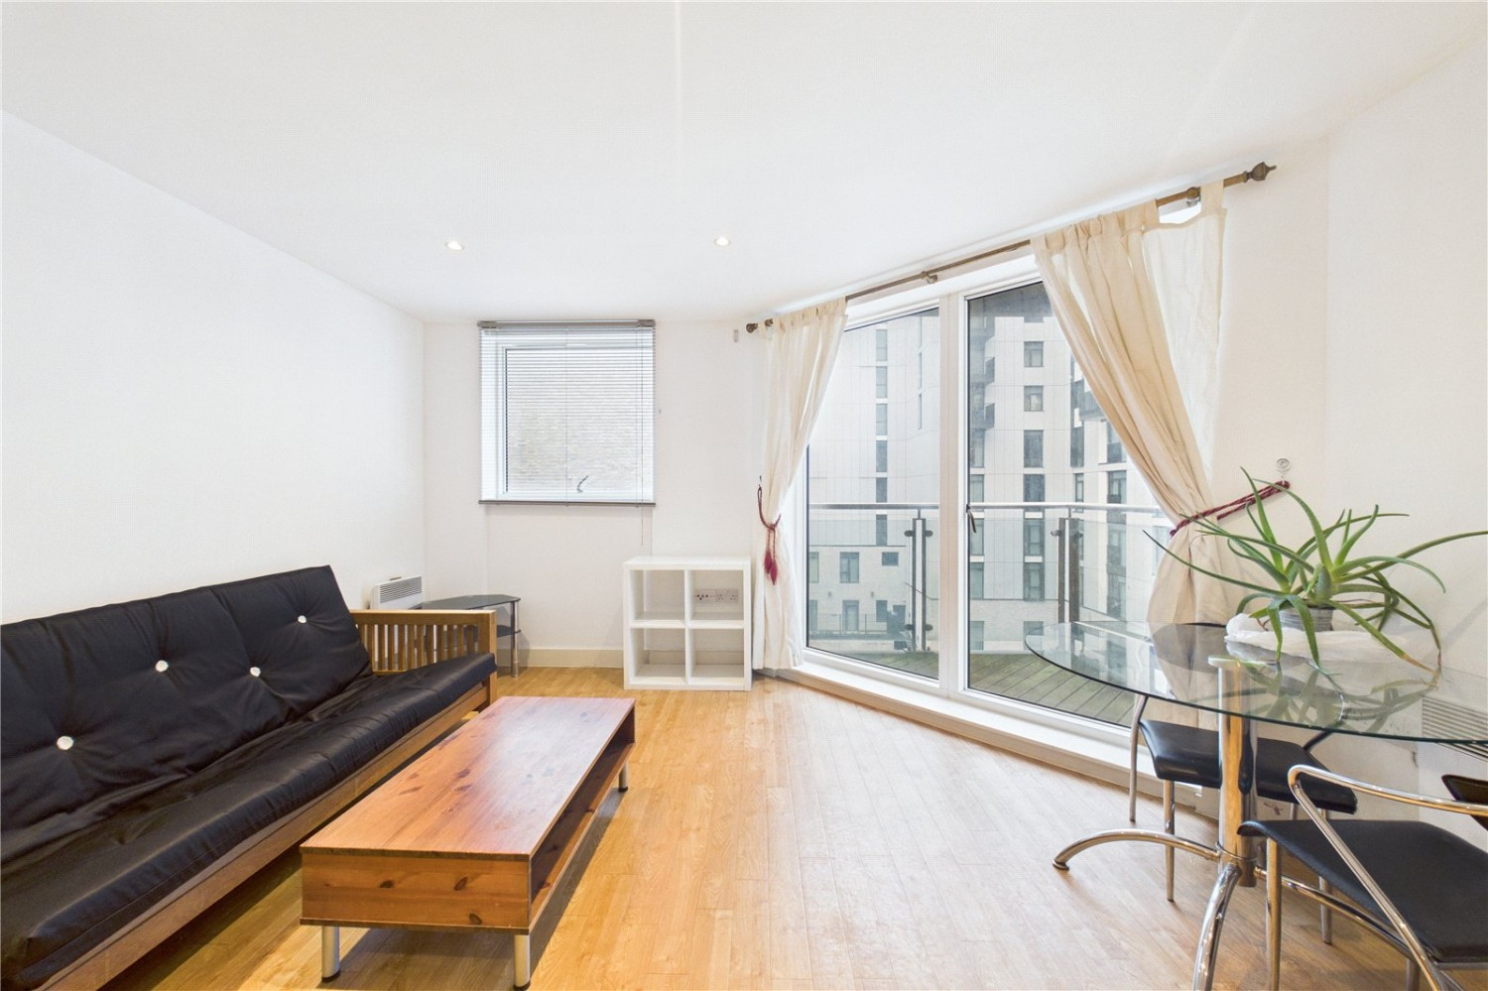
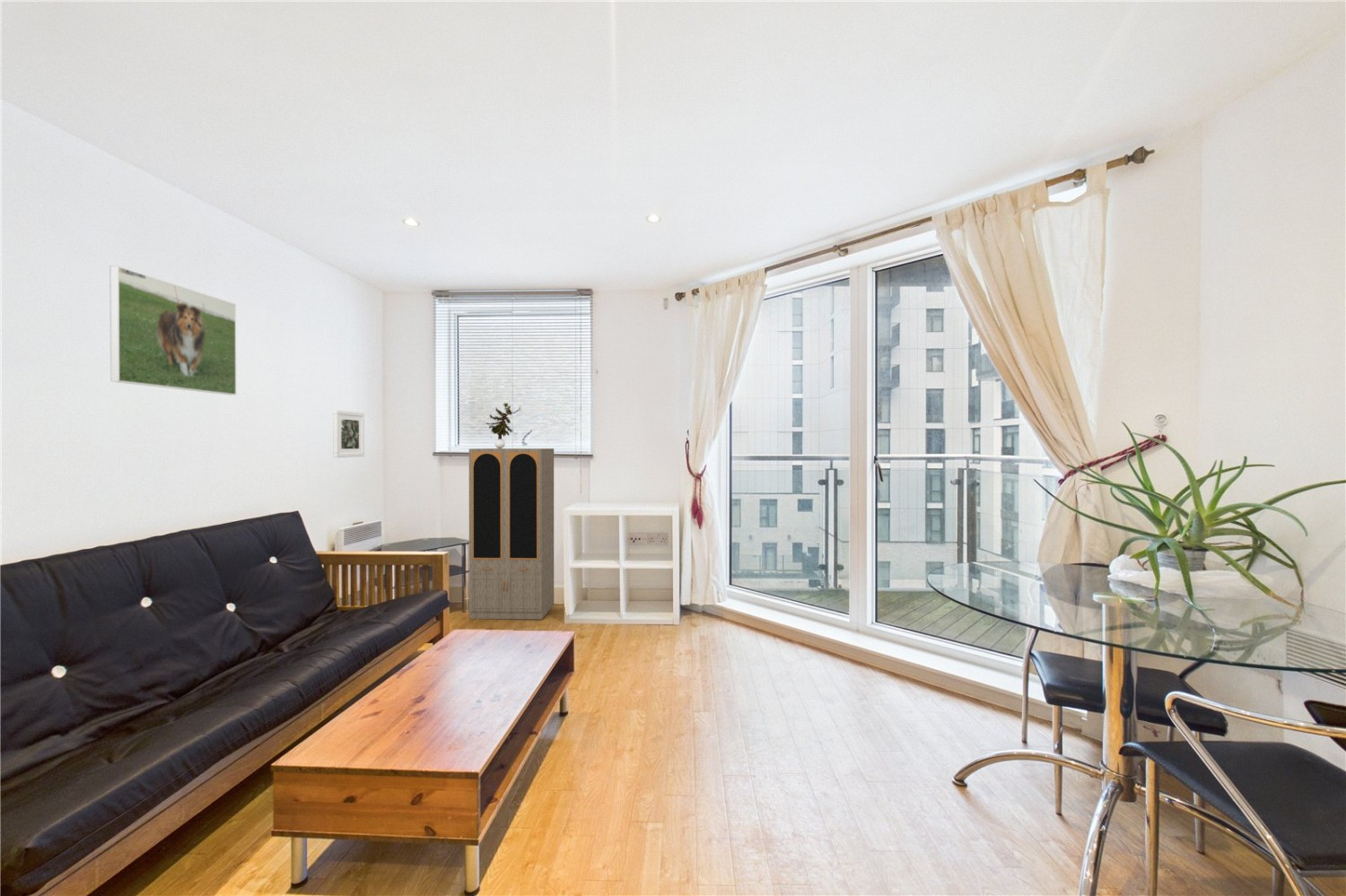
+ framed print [109,265,237,396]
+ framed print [332,409,365,458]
+ potted plant [484,402,522,448]
+ cabinet [468,448,555,621]
